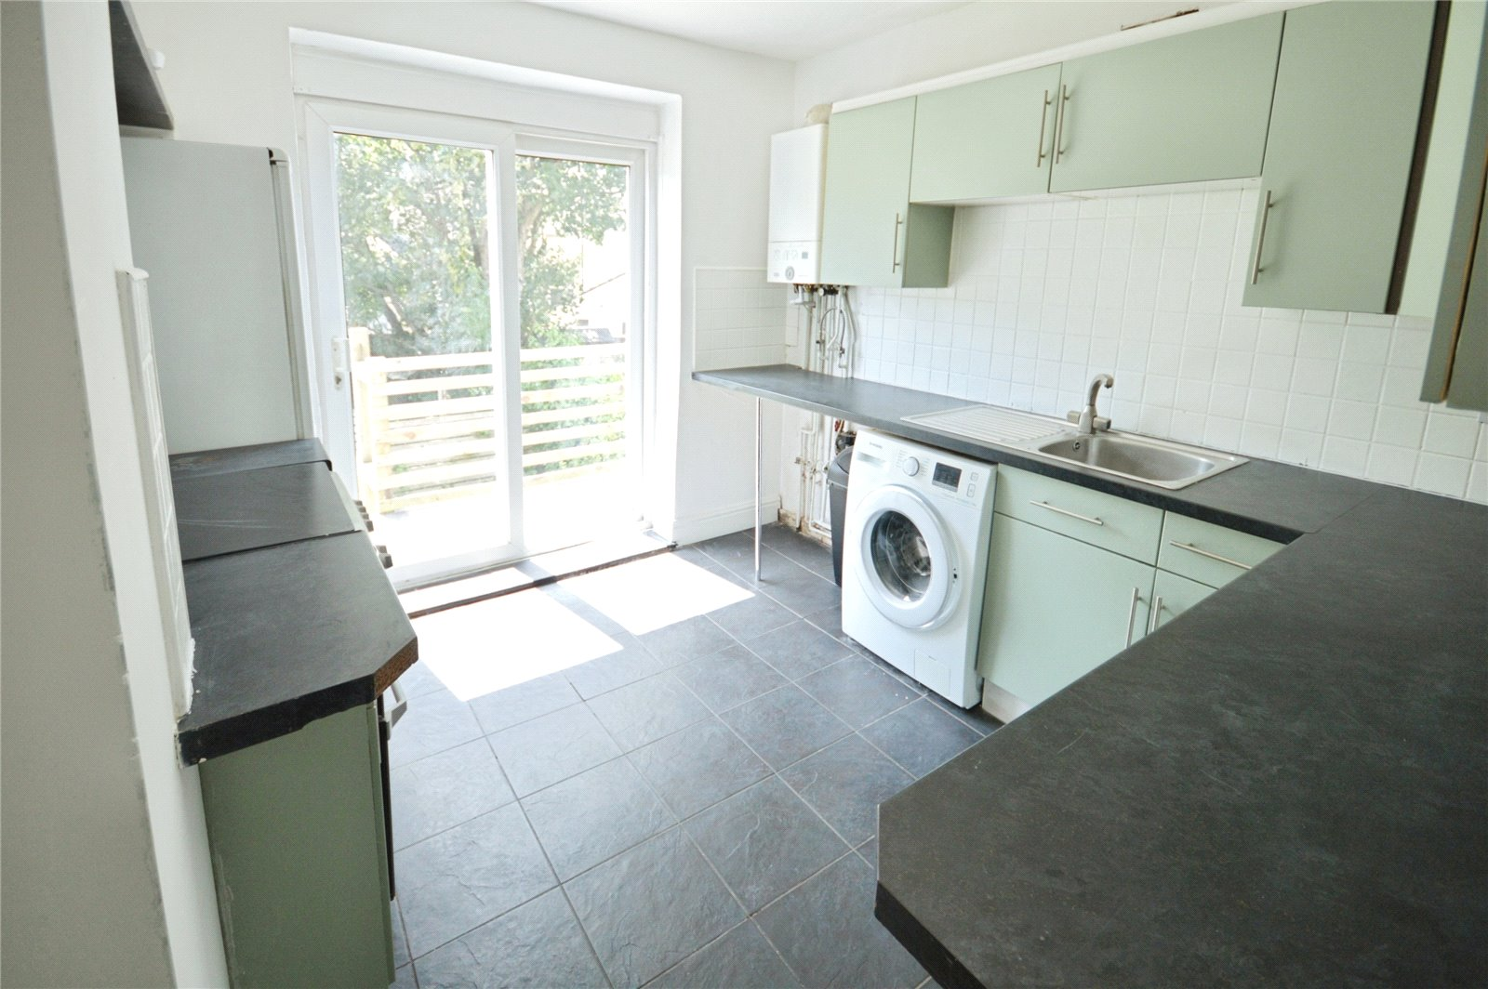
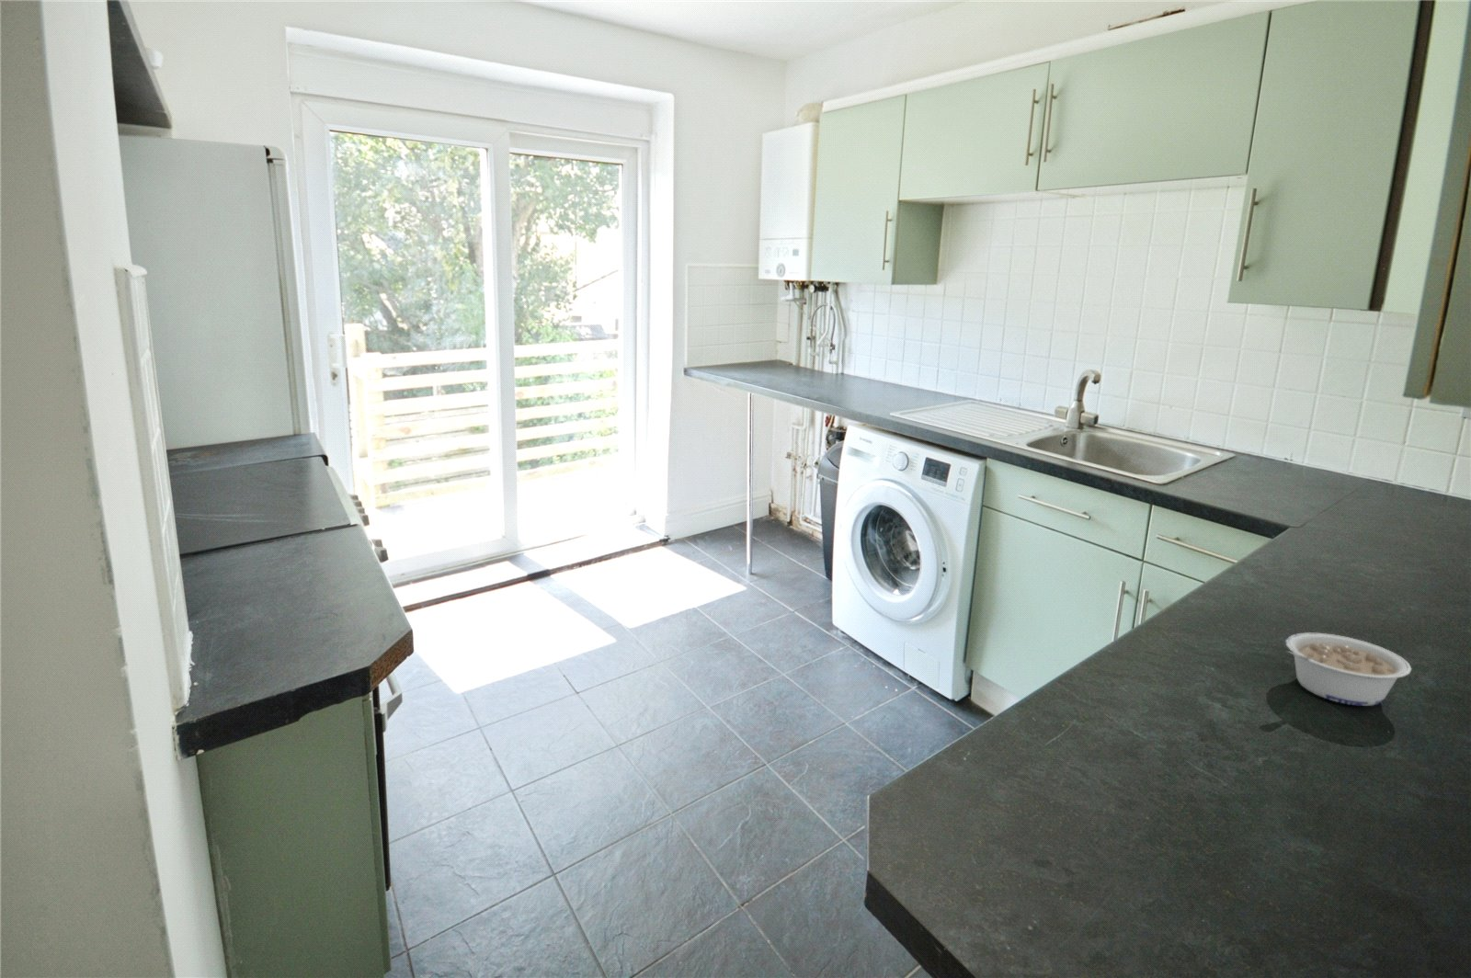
+ legume [1284,632,1412,707]
